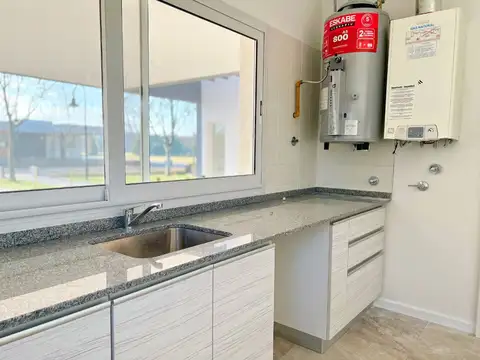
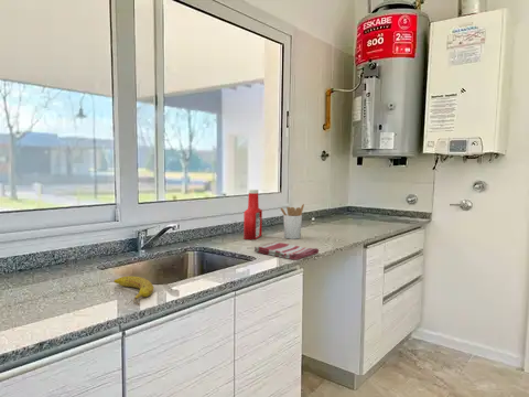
+ fruit [114,275,154,305]
+ dish towel [253,242,320,261]
+ soap bottle [242,189,263,240]
+ utensil holder [279,203,305,240]
